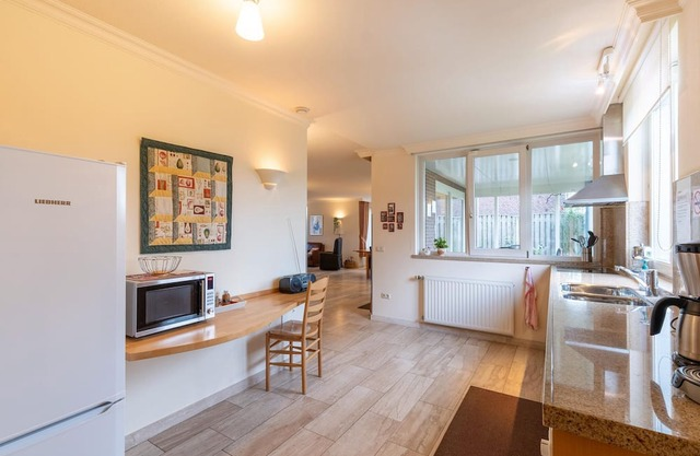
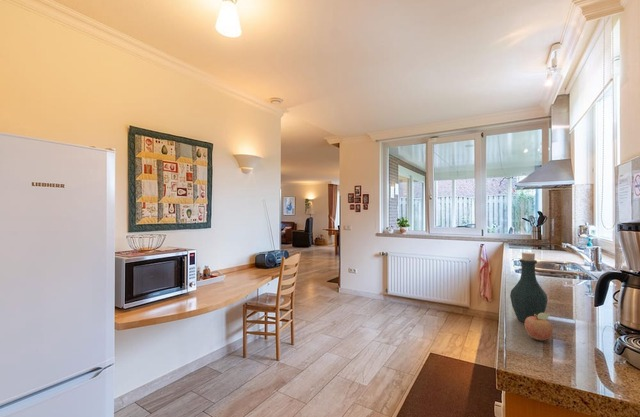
+ fruit [524,312,553,341]
+ bottle [509,251,549,323]
